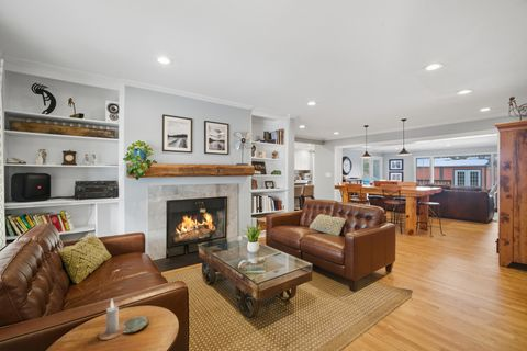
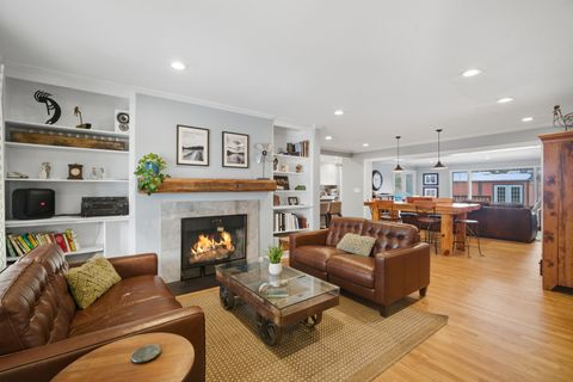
- candle [98,298,127,341]
